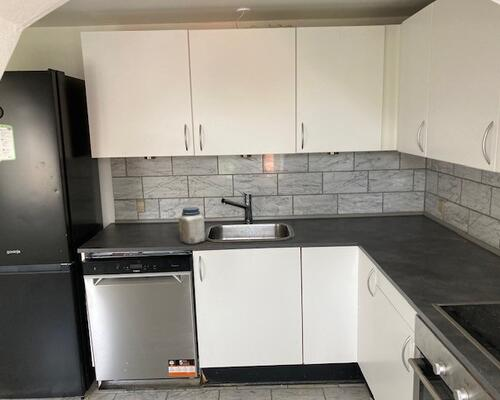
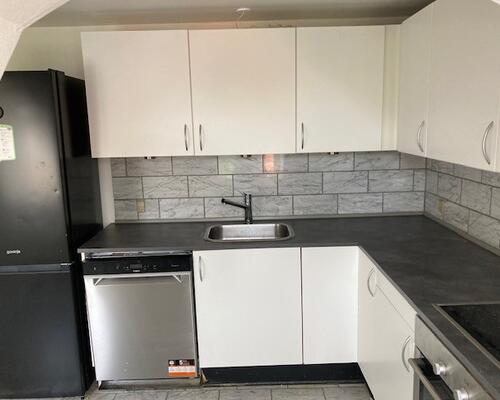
- jar [178,206,206,245]
